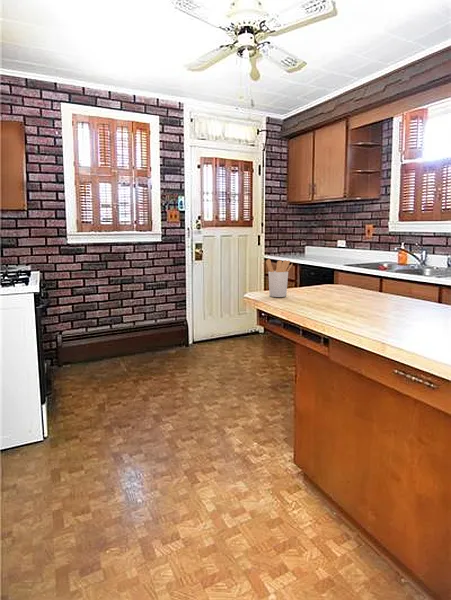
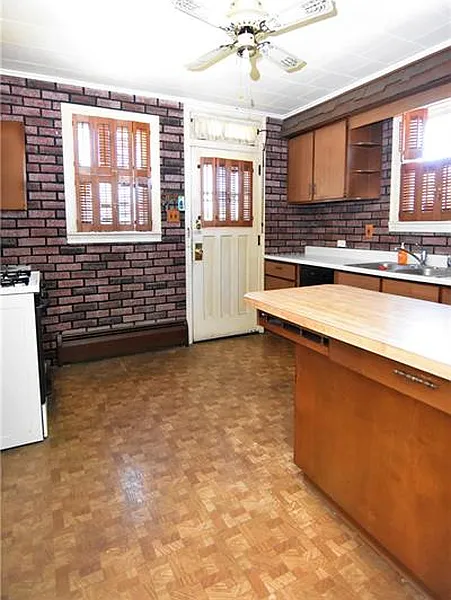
- utensil holder [265,258,293,298]
